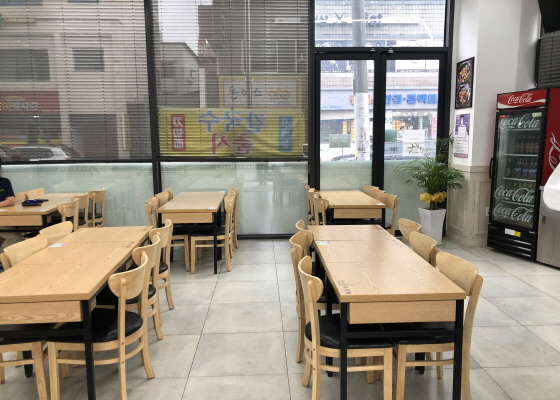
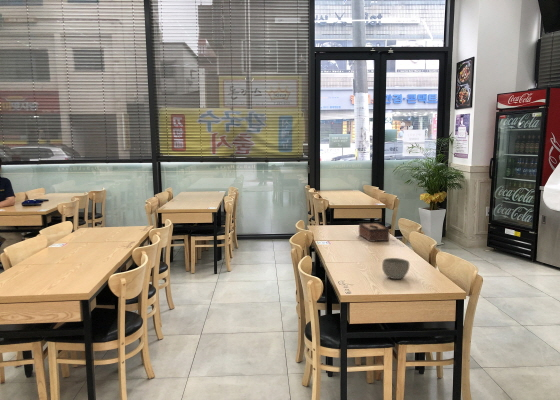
+ tissue box [358,222,390,243]
+ bowl [381,257,410,280]
